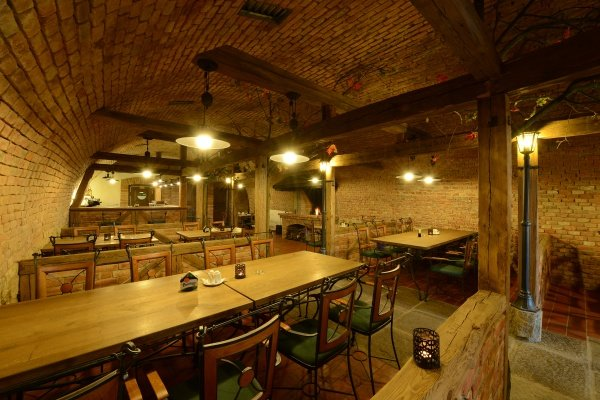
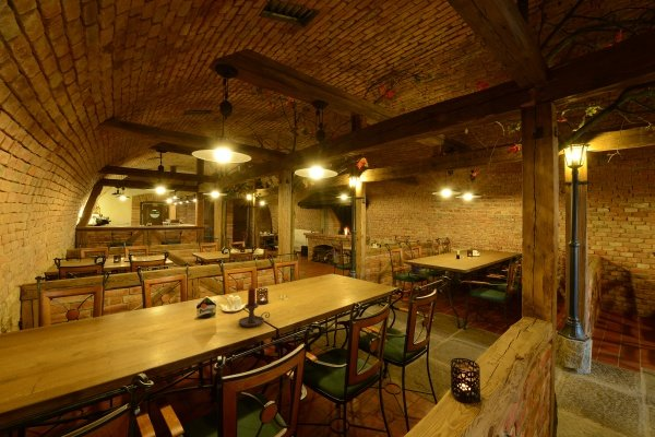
+ candle holder [237,287,271,328]
